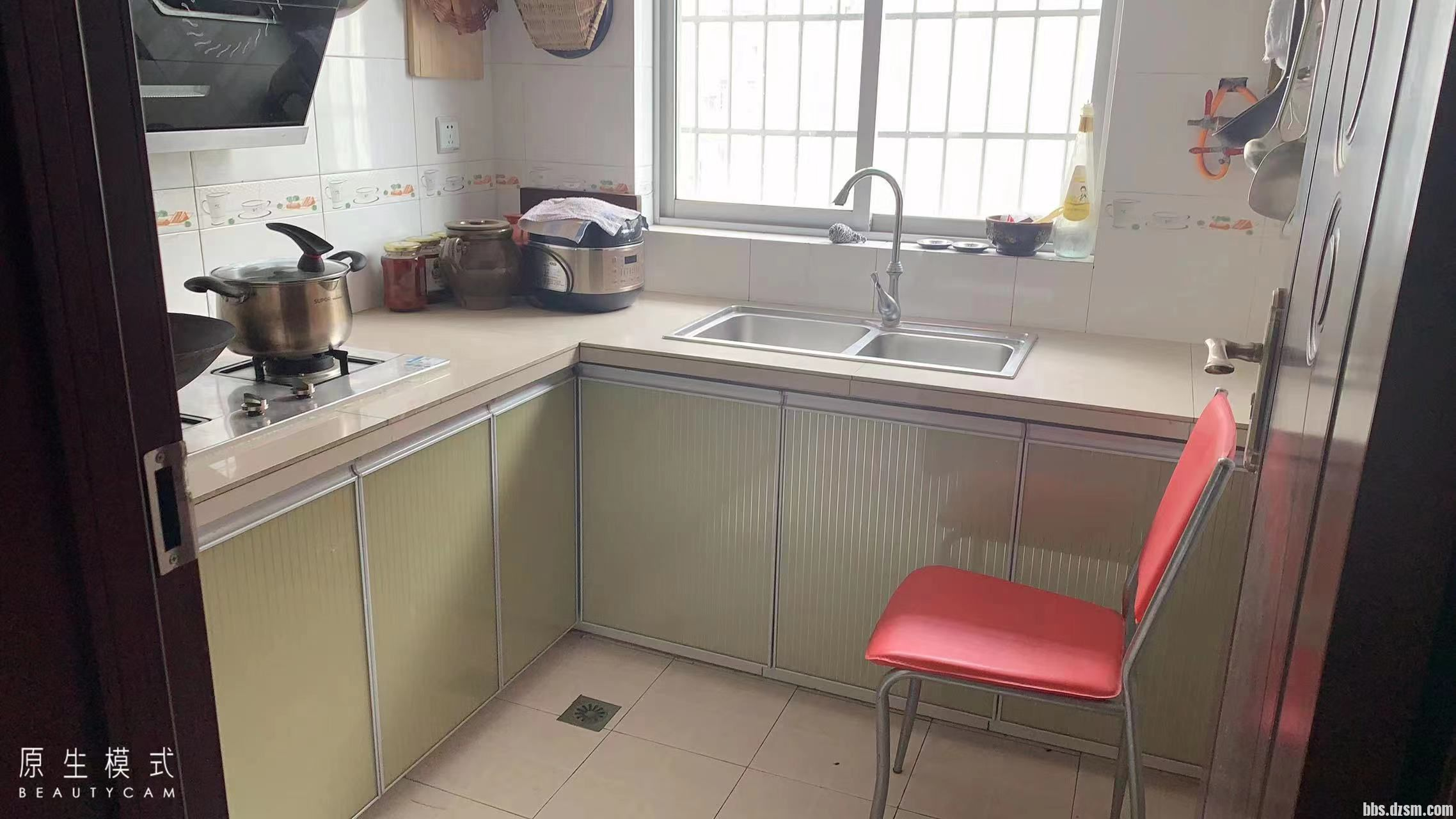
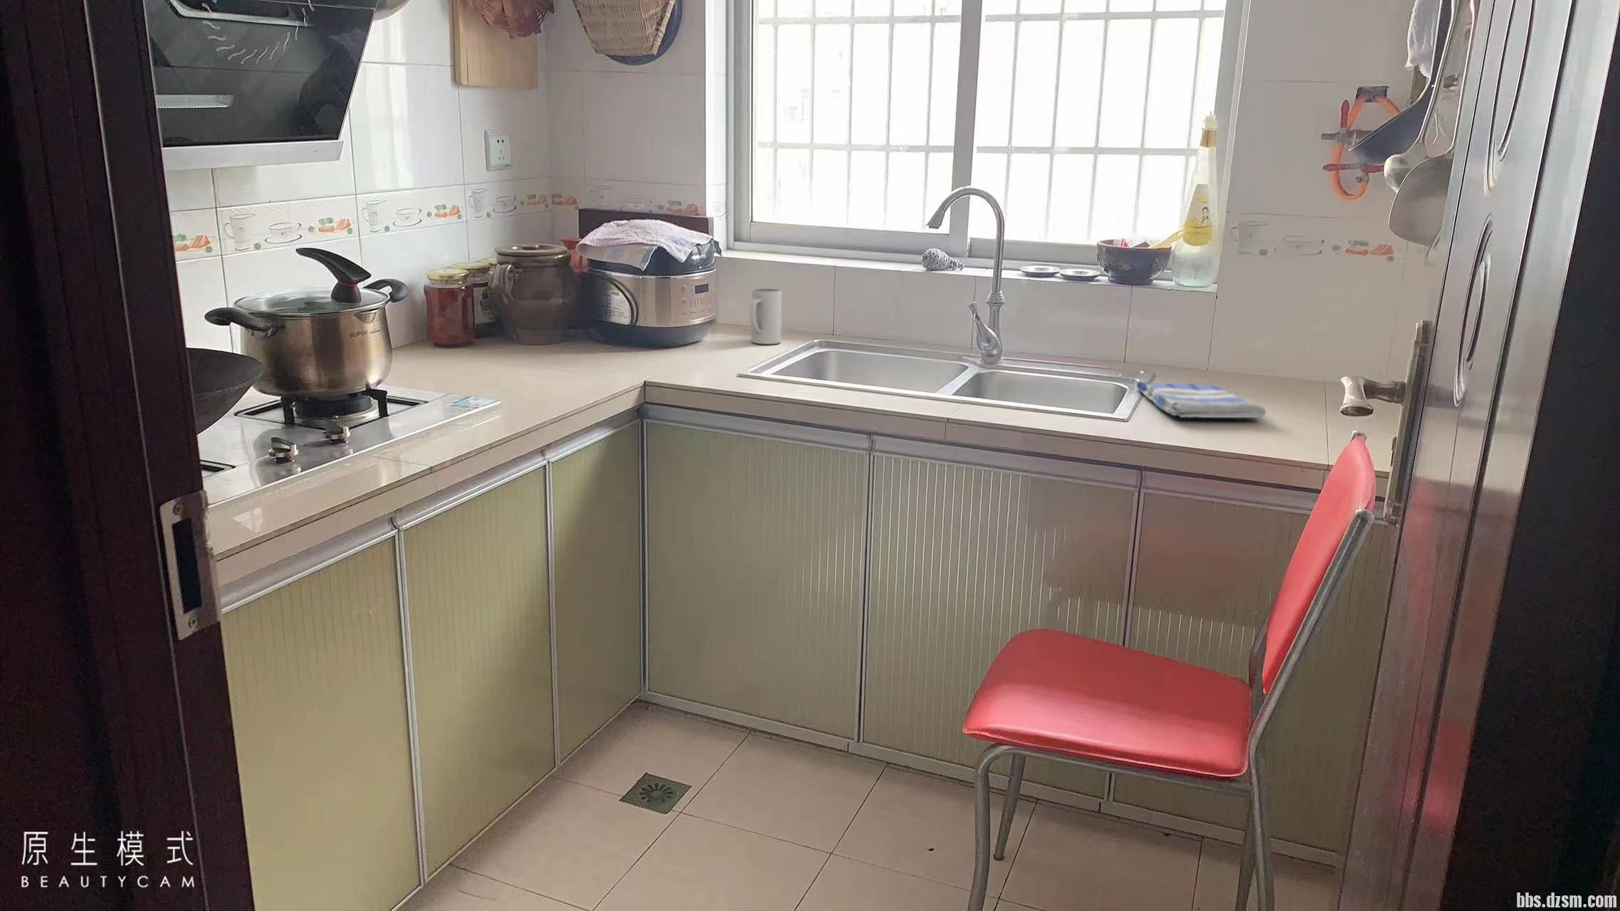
+ mug [749,287,782,345]
+ dish towel [1136,380,1267,418]
